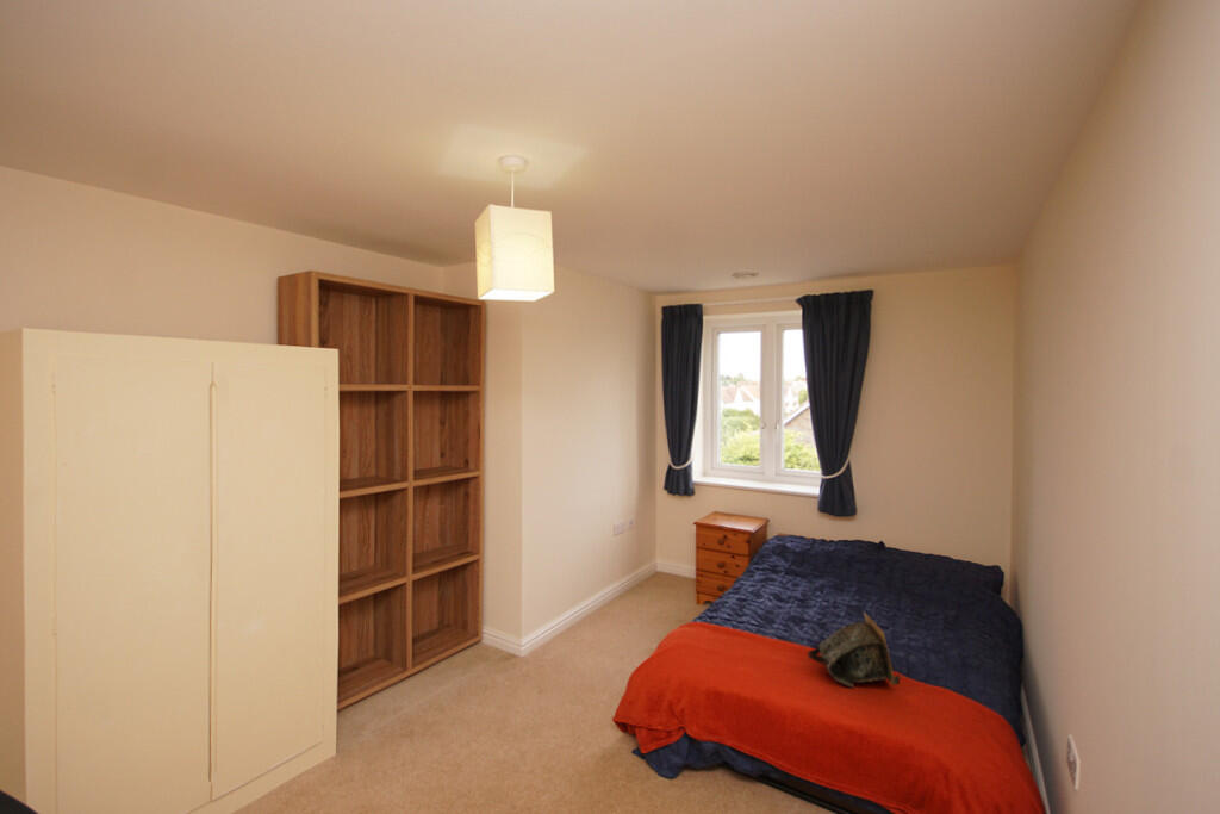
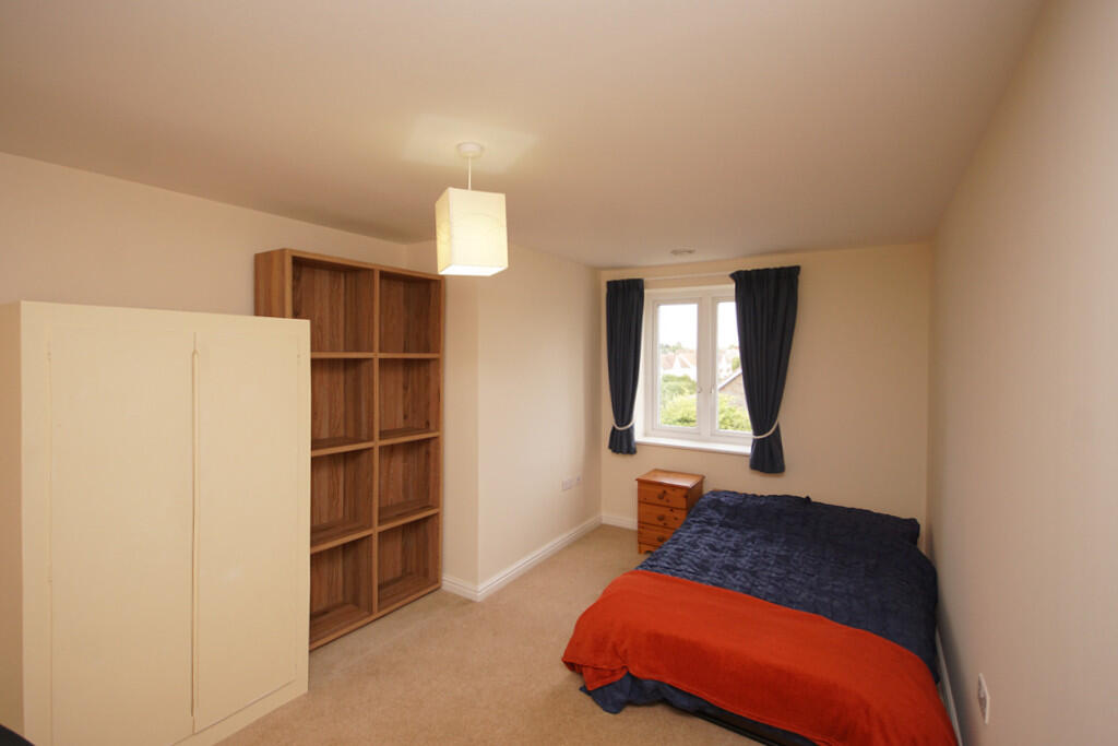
- tote bag [807,611,902,689]
